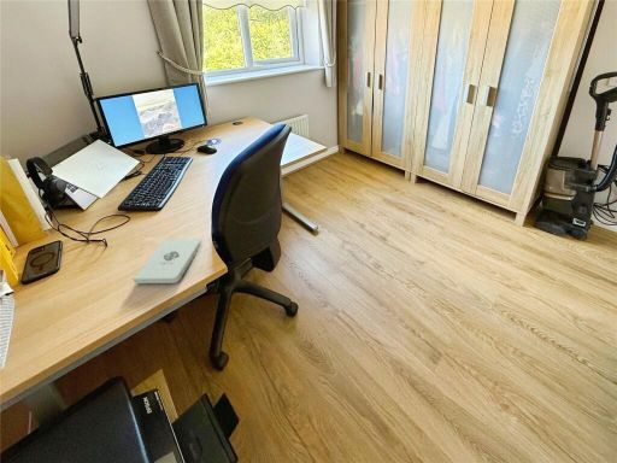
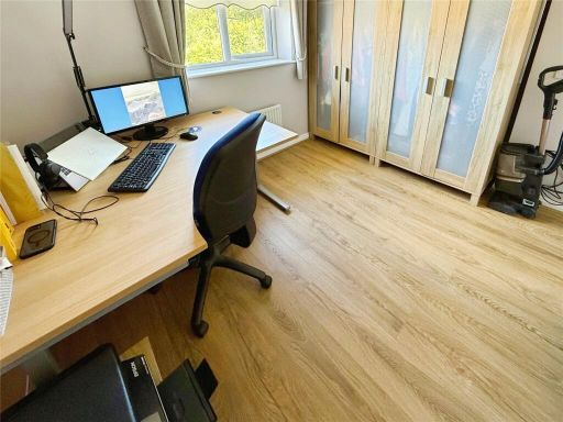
- notepad [133,238,201,285]
